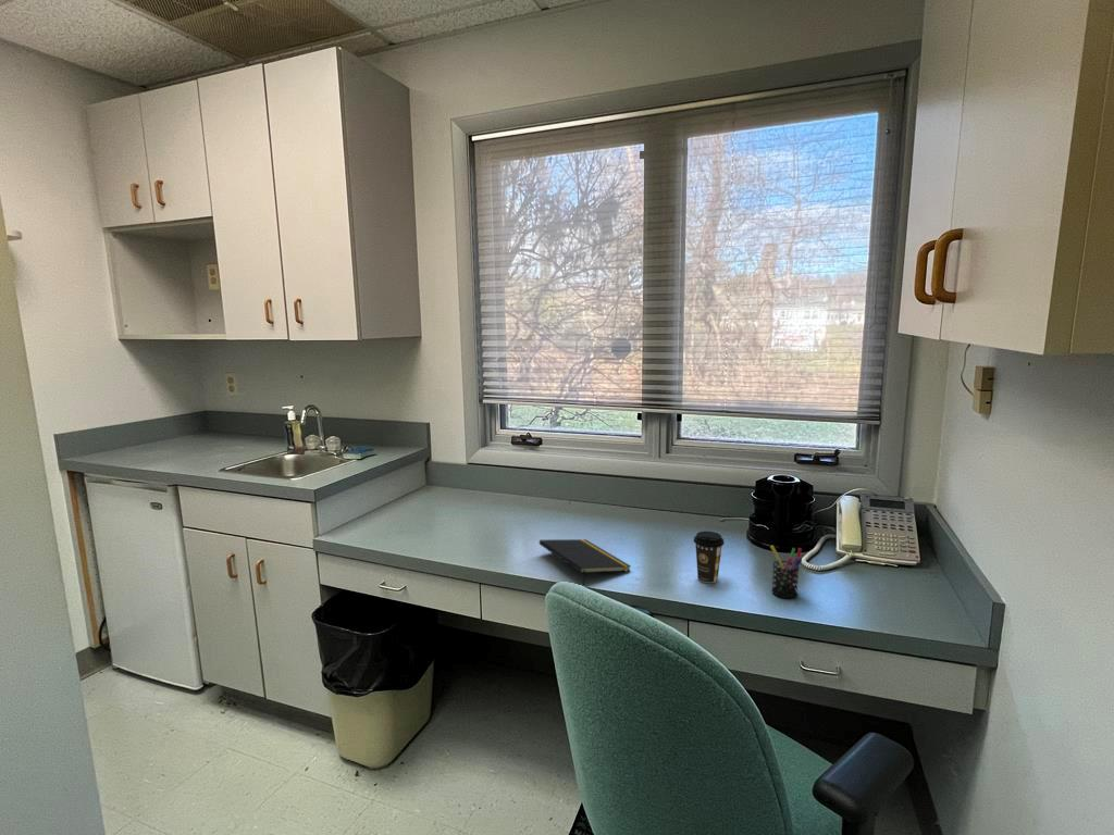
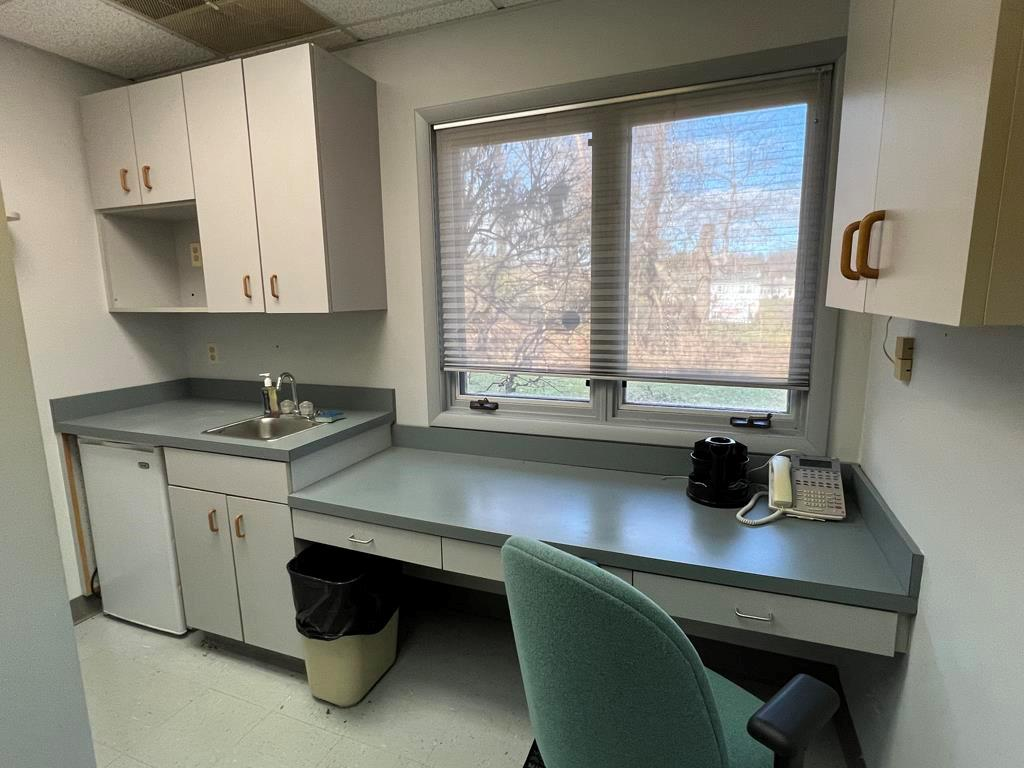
- notepad [539,538,632,586]
- pen holder [769,545,803,599]
- coffee cup [693,531,726,584]
